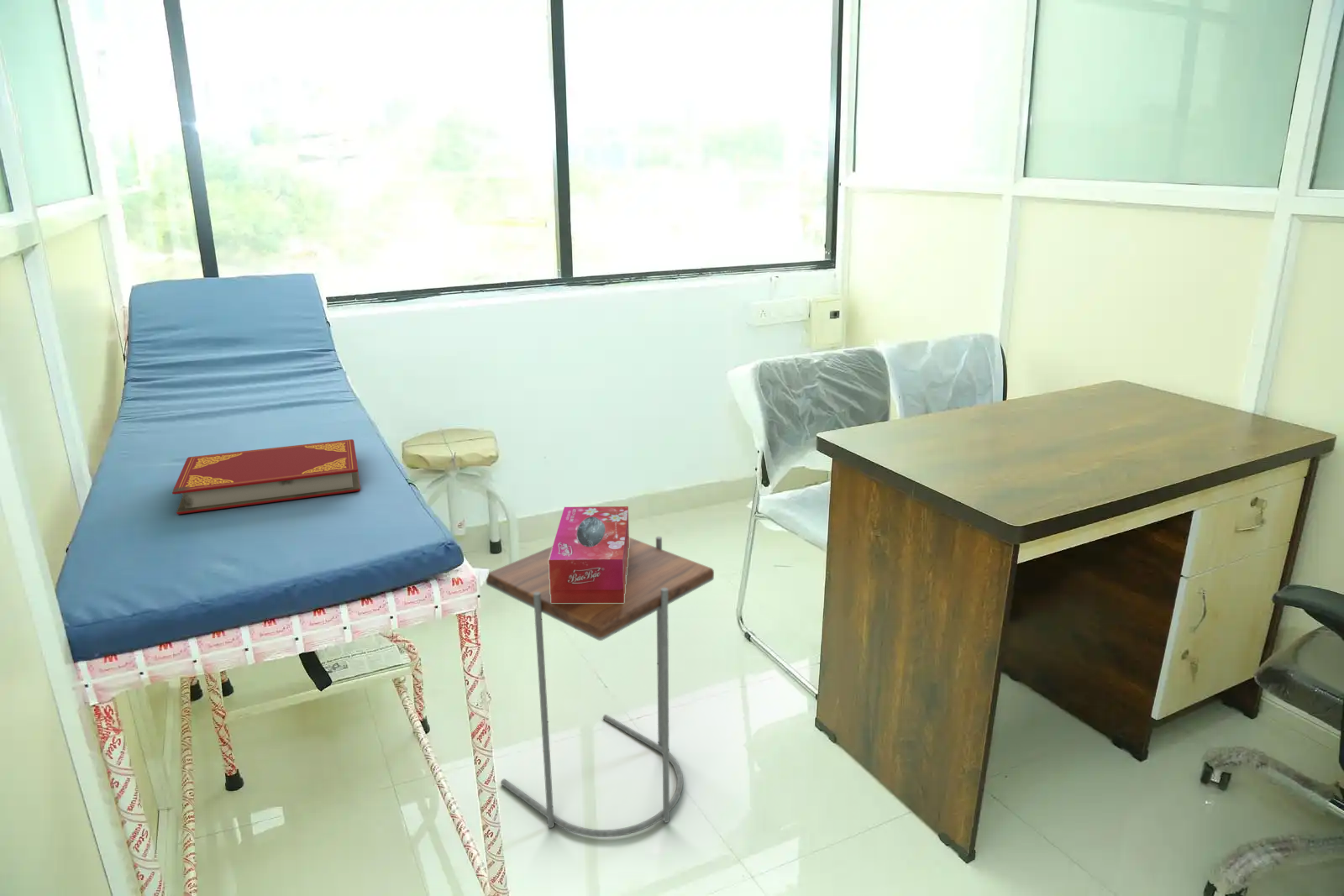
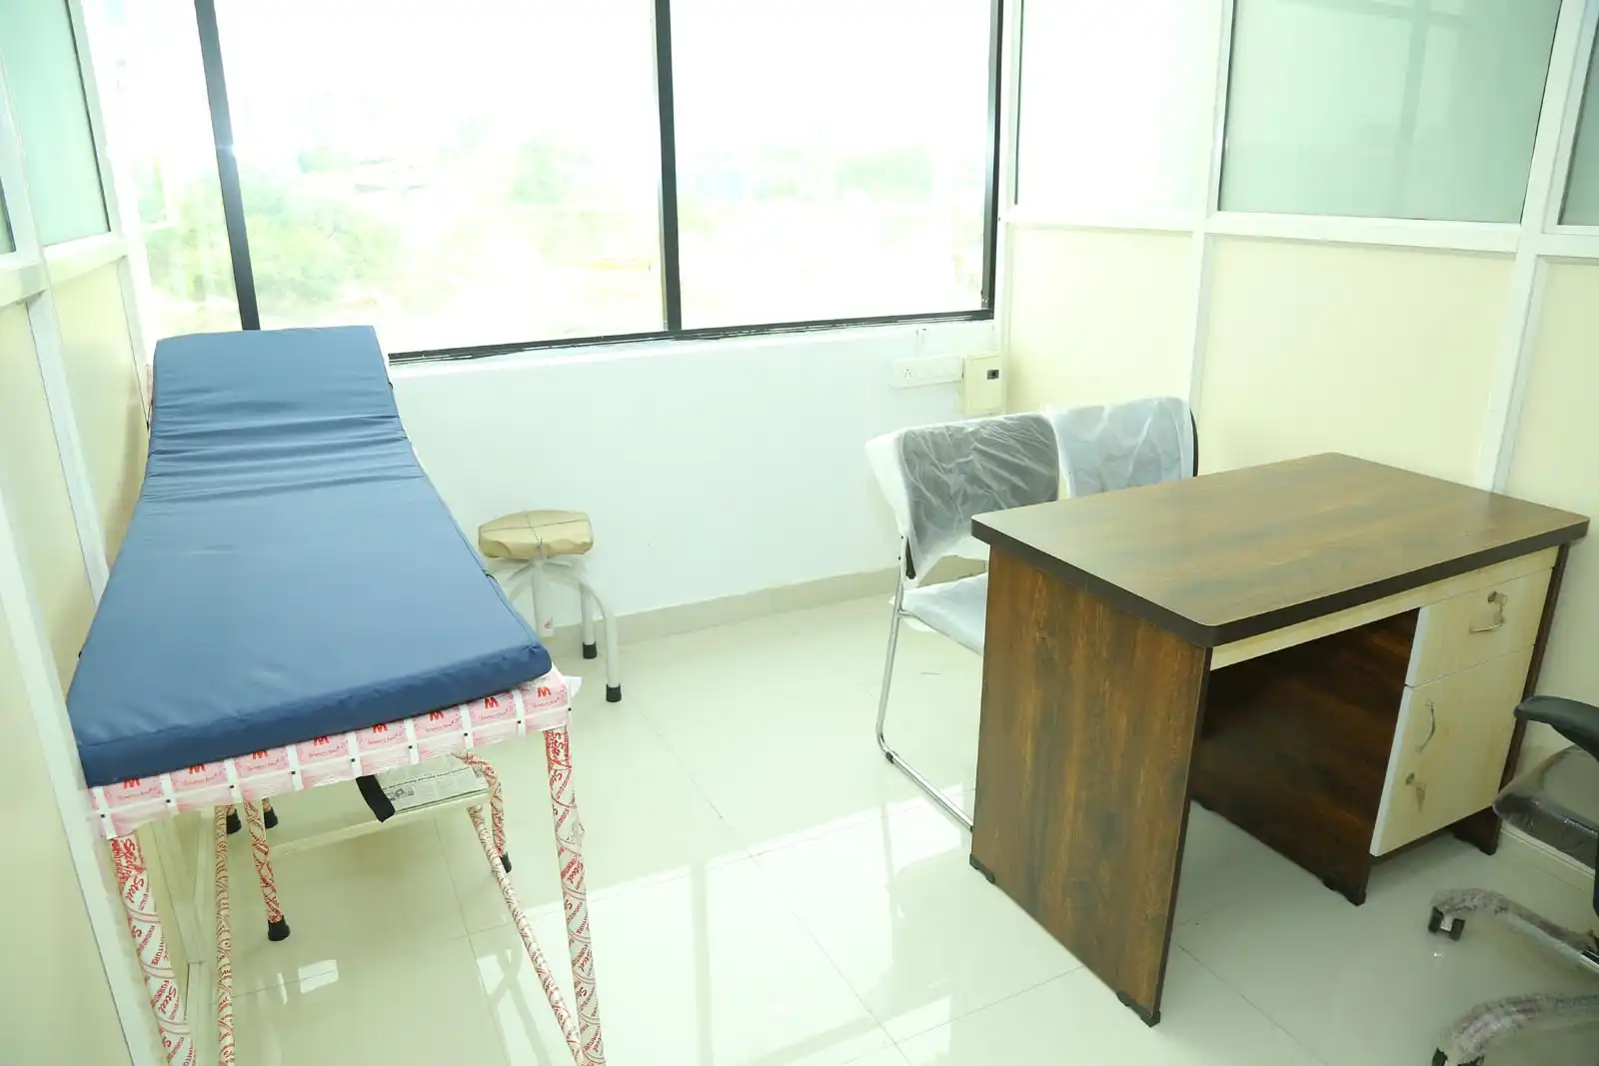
- hardback book [171,438,361,515]
- tissue box [549,506,630,603]
- side table [486,536,715,838]
